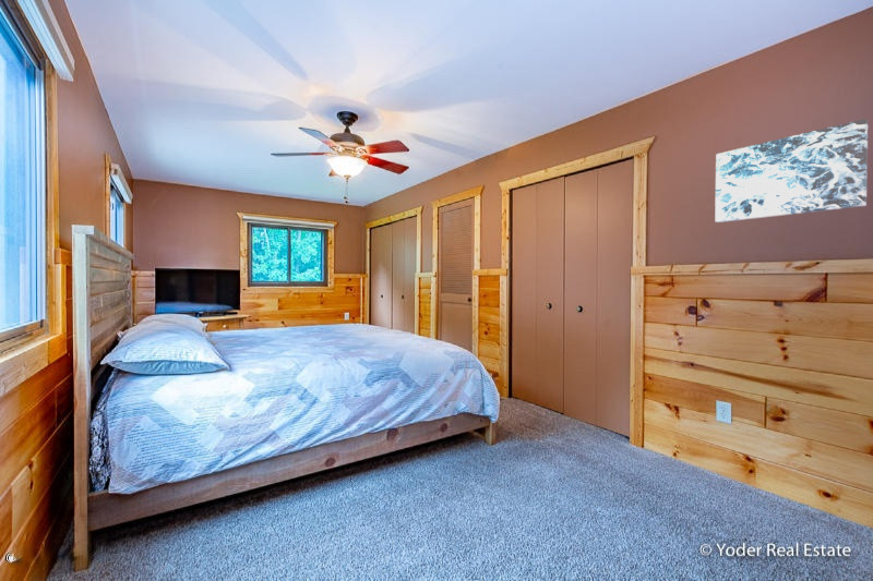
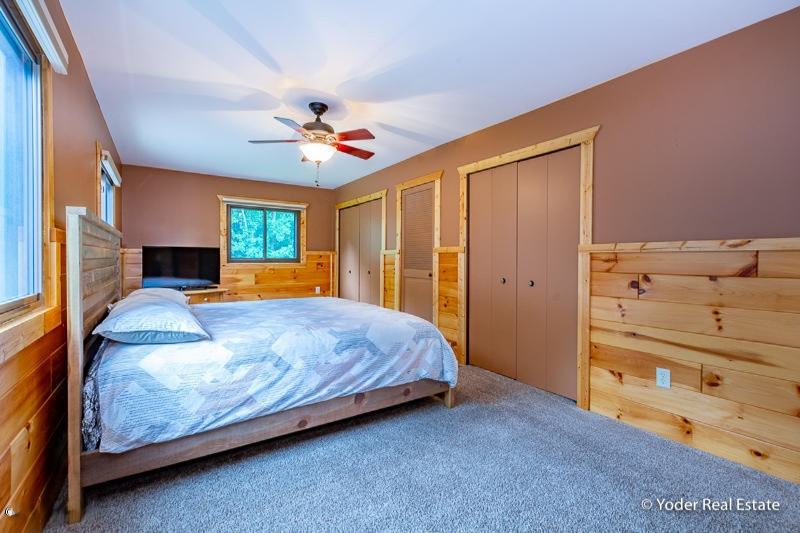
- wall art [714,118,869,223]
